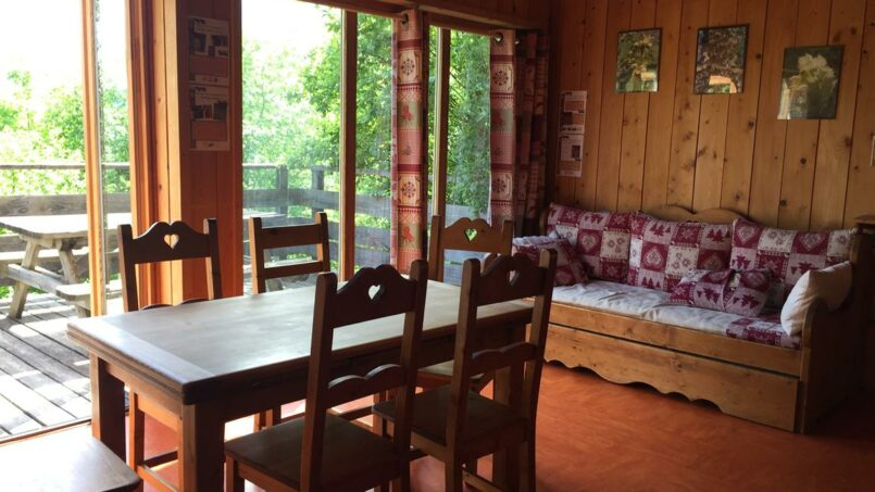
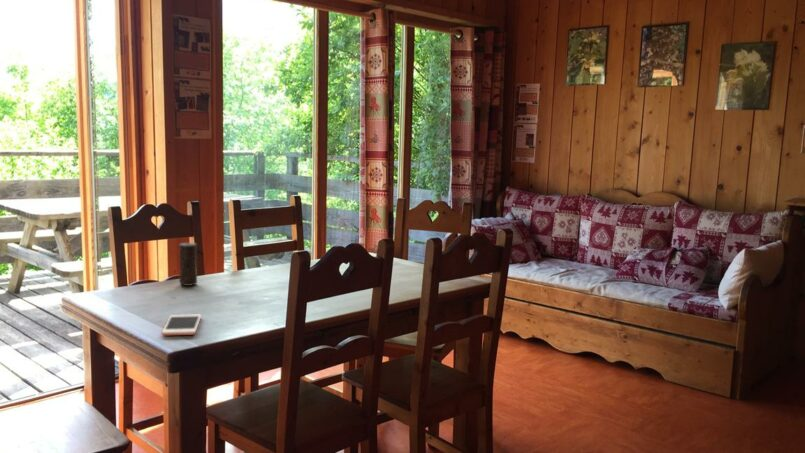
+ cell phone [161,314,202,336]
+ candle [178,242,198,287]
